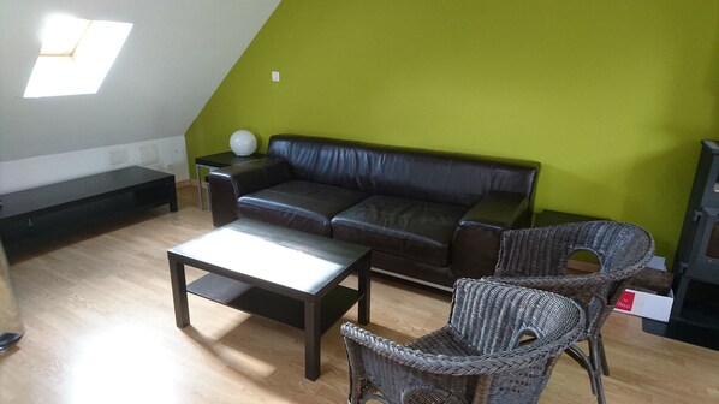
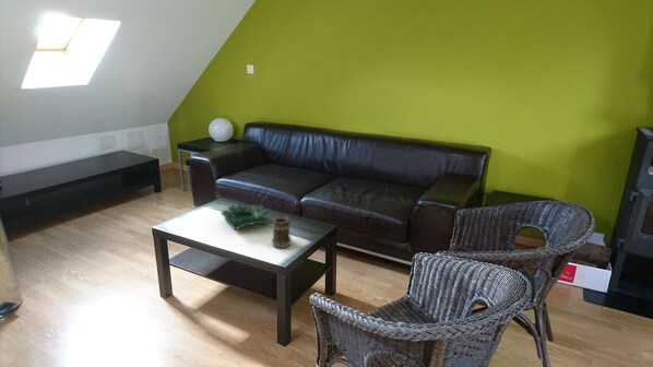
+ mug [271,215,293,249]
+ decorative bowl [219,202,271,232]
